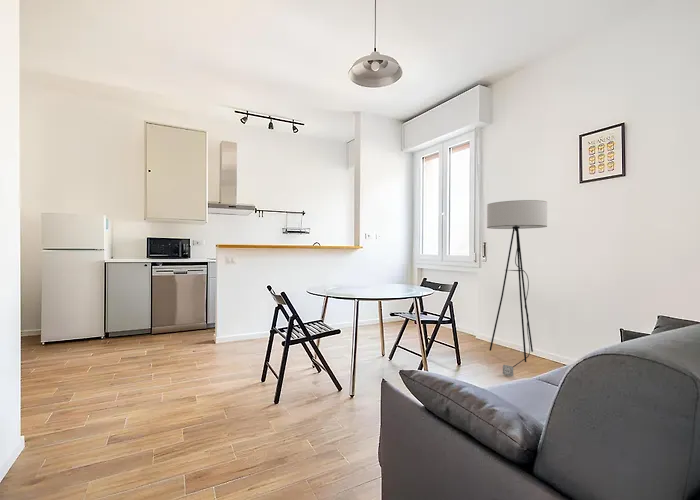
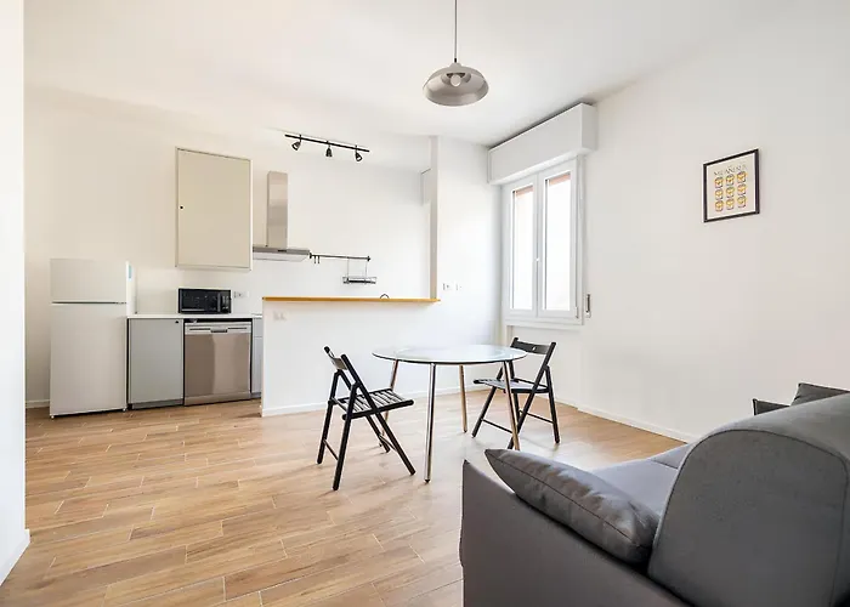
- floor lamp [486,199,548,377]
